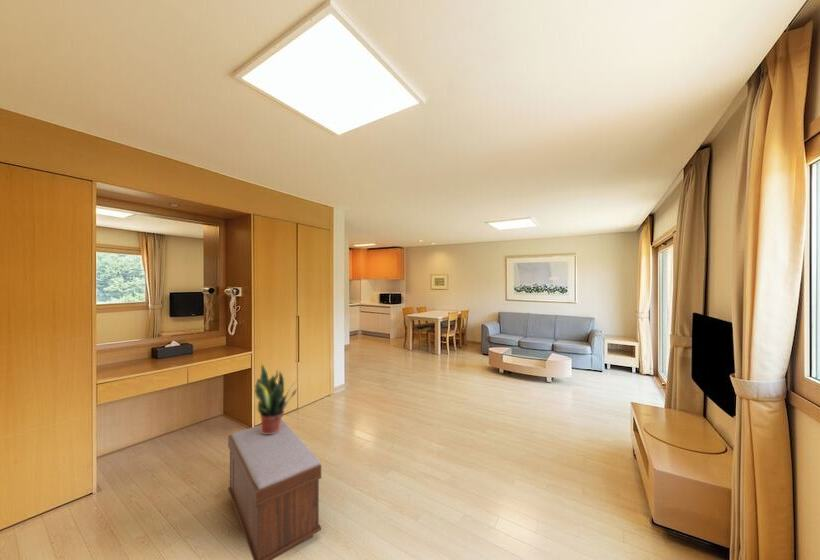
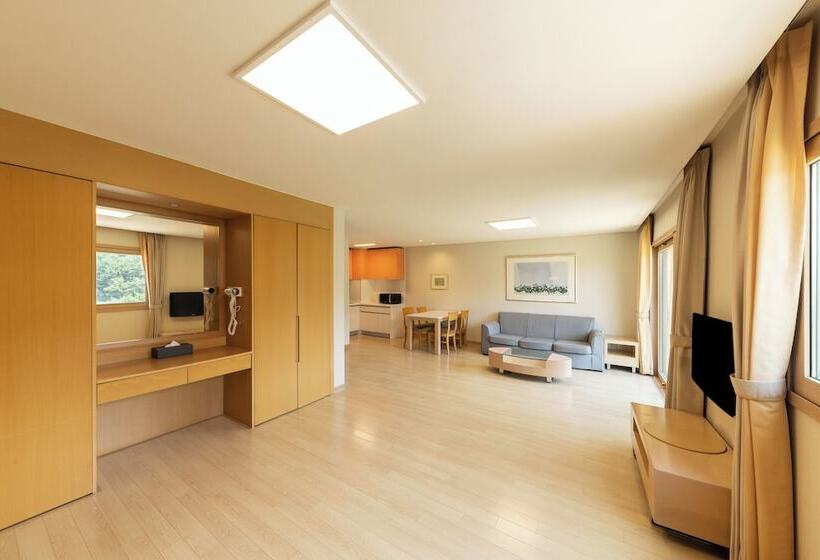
- potted plant [253,363,299,434]
- bench [227,419,322,560]
